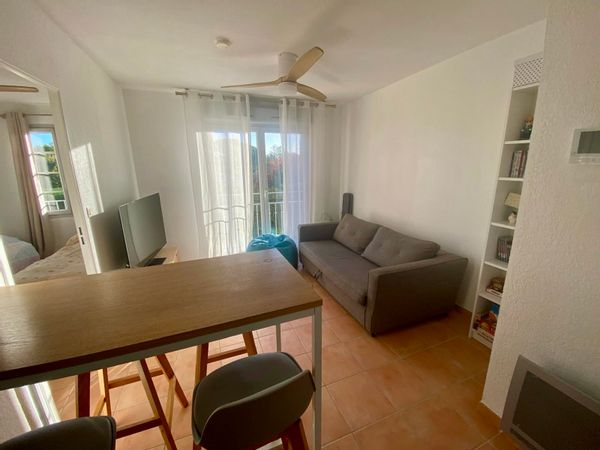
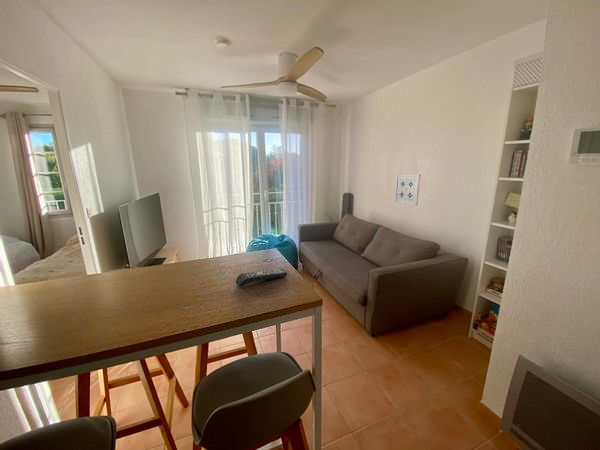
+ remote control [235,267,288,288]
+ wall art [394,173,422,207]
